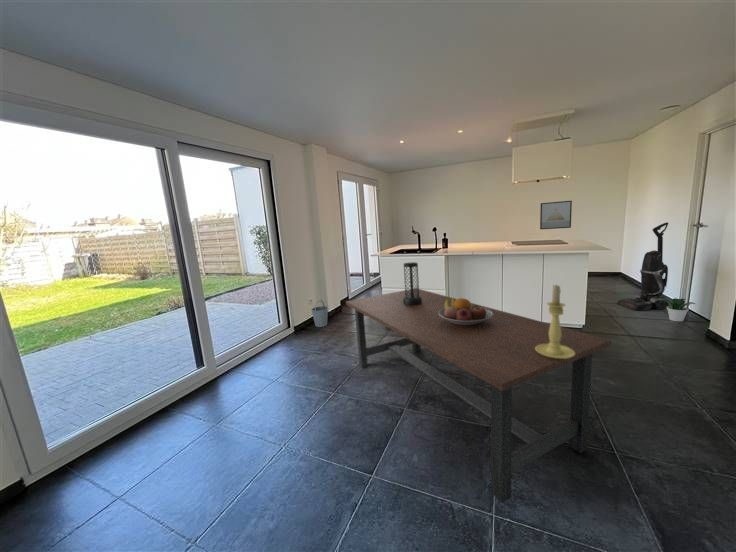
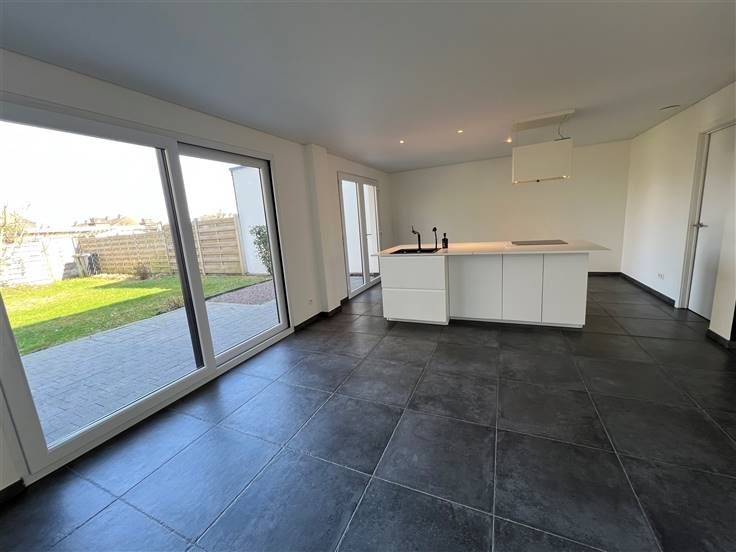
- bucket [311,299,329,328]
- wall art [539,200,573,230]
- dining table [345,287,612,504]
- candle holder [535,284,575,359]
- potted plant [657,297,696,322]
- vacuum cleaner [616,221,670,311]
- fruit bowl [439,297,493,325]
- vase [403,261,422,305]
